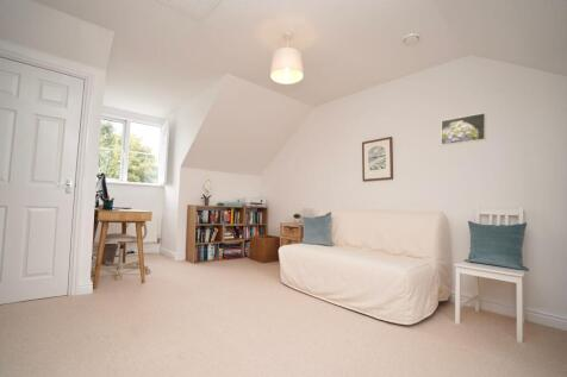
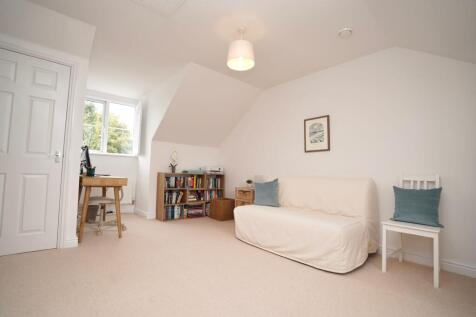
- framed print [440,112,487,146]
